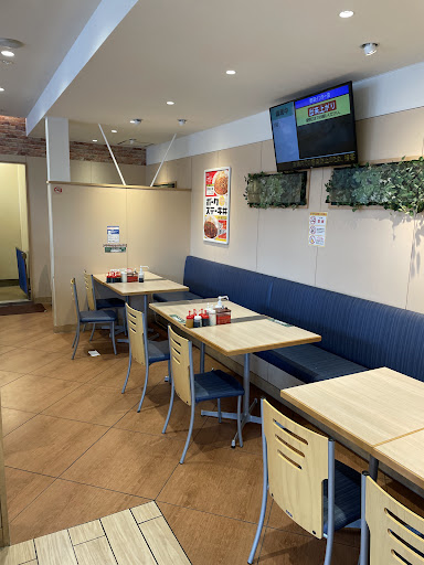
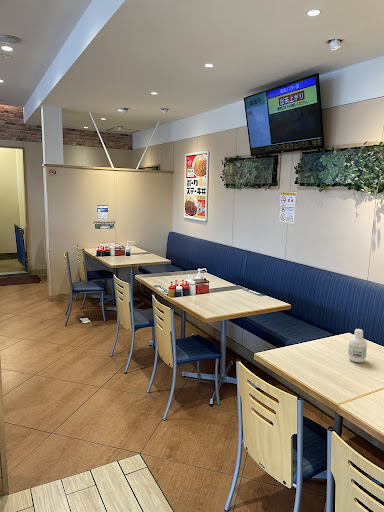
+ bottle [347,328,368,363]
